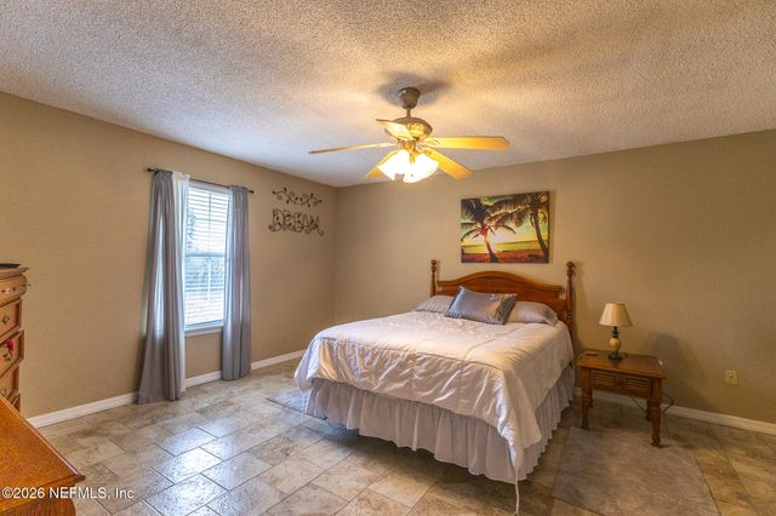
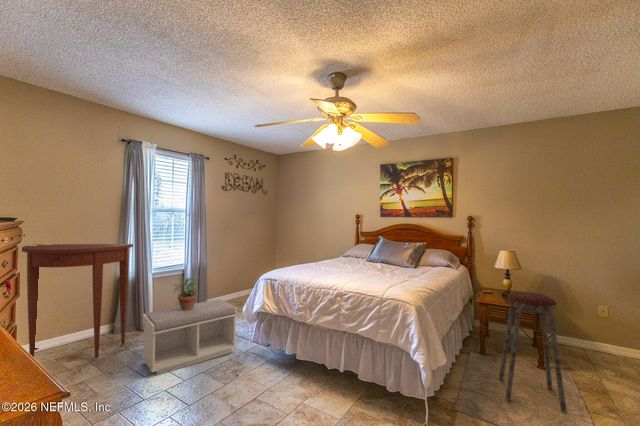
+ potted plant [172,275,200,311]
+ music stool [497,290,568,415]
+ console table [21,243,134,358]
+ bench [141,298,238,376]
